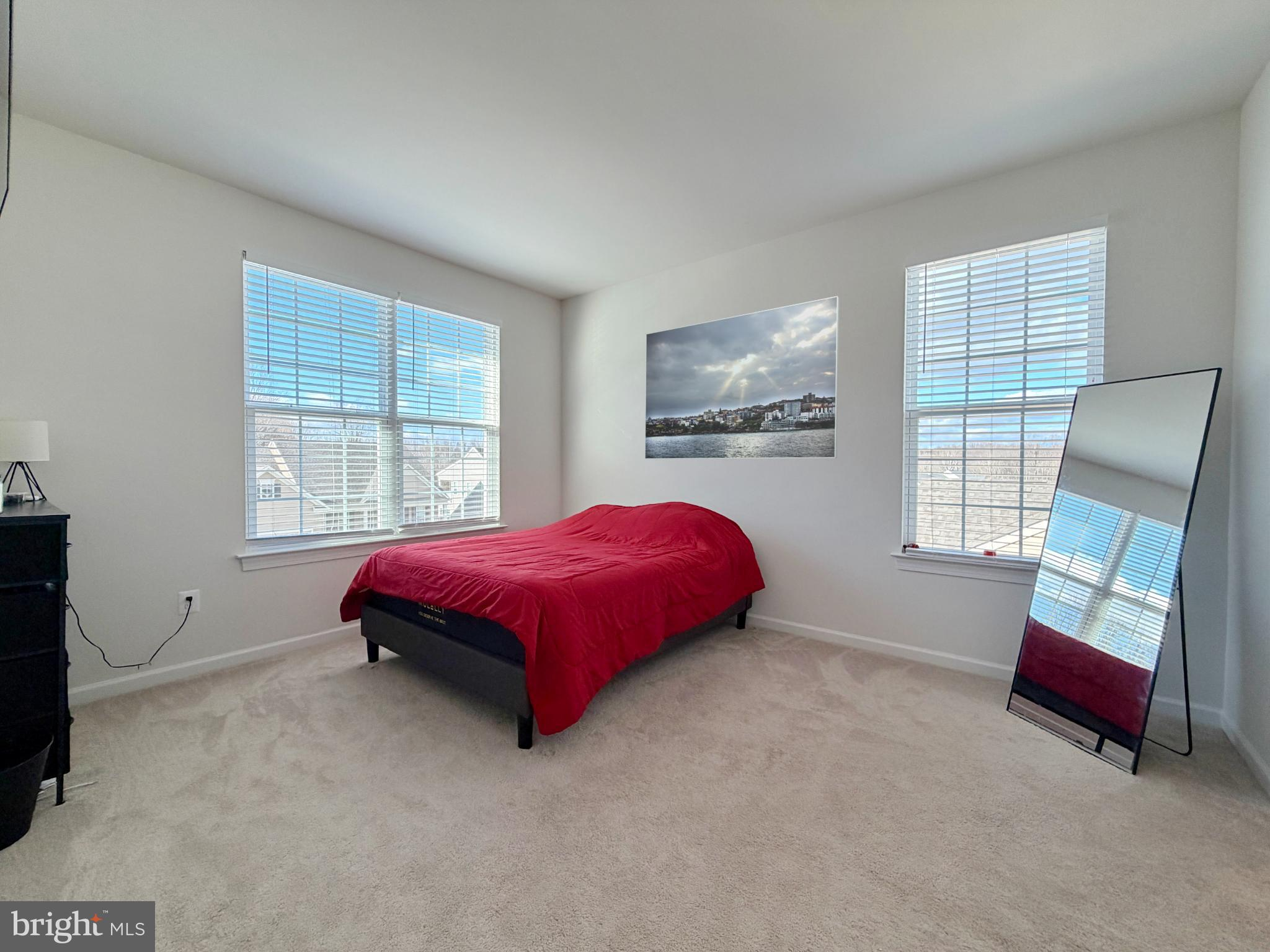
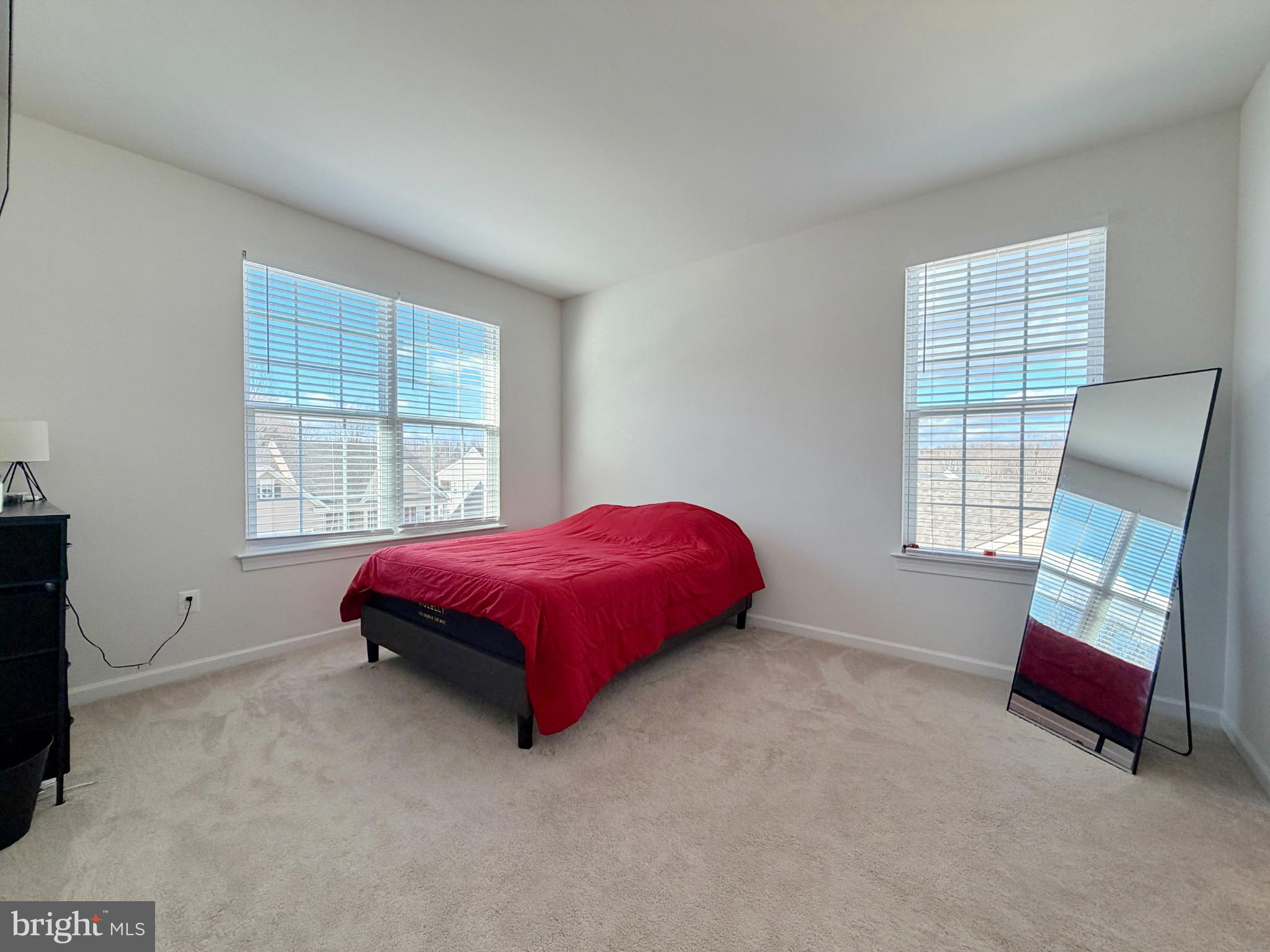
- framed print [644,296,840,460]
